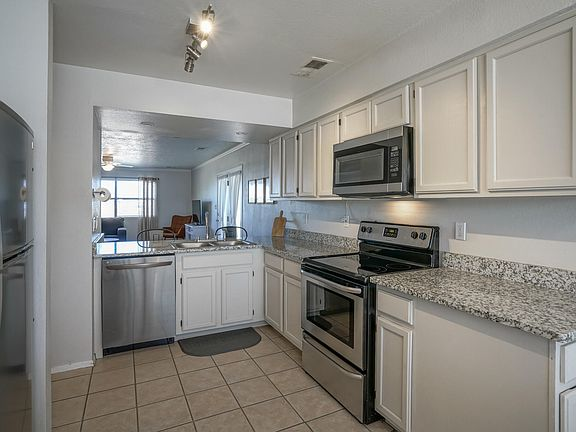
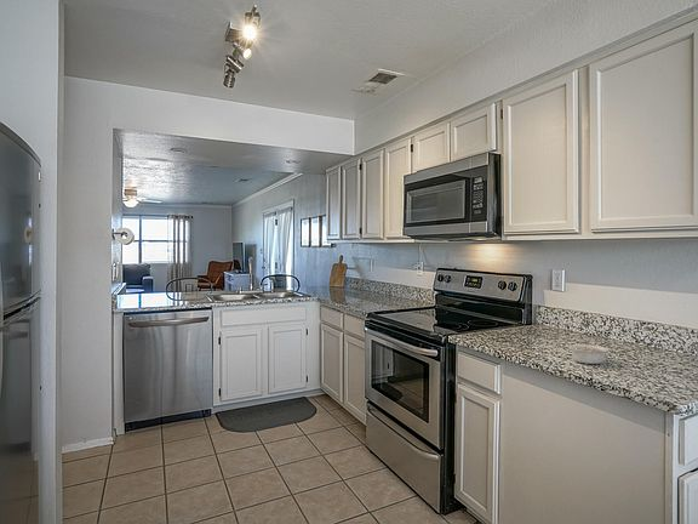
+ legume [567,343,619,365]
